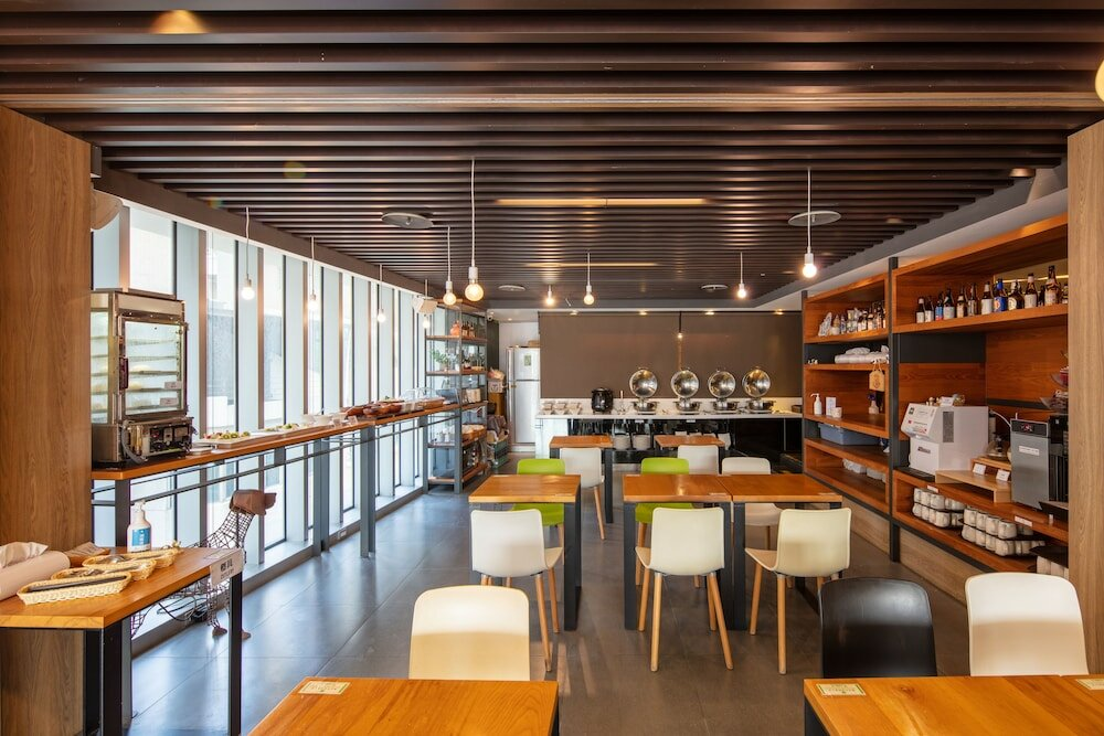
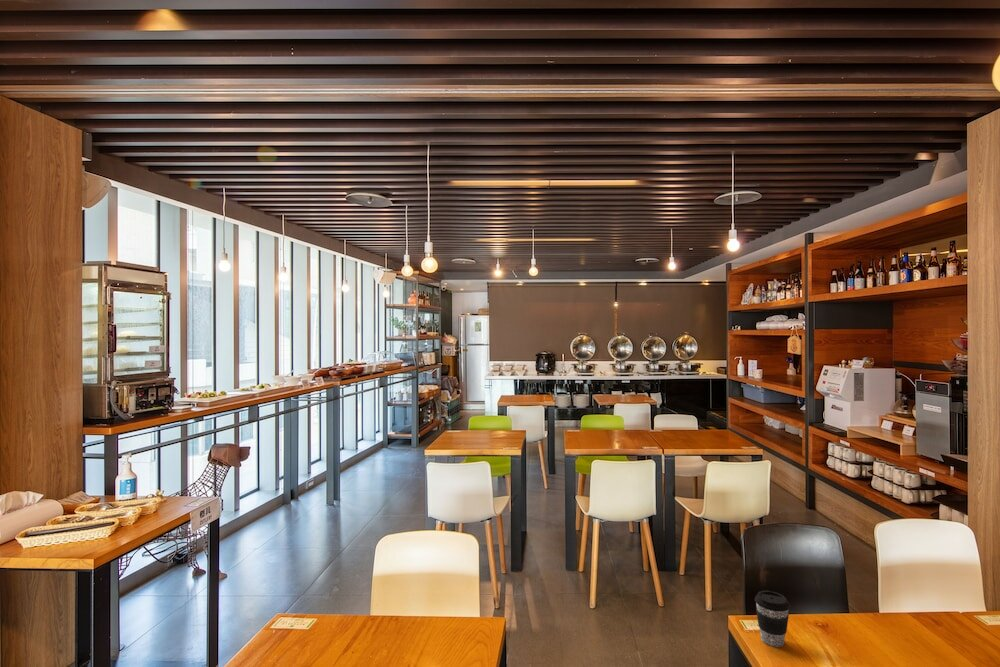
+ coffee cup [754,590,791,648]
